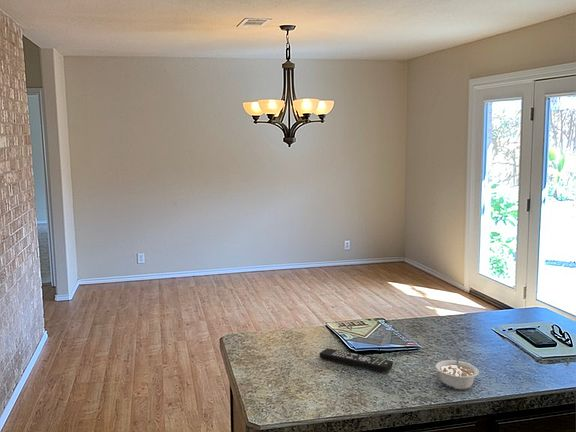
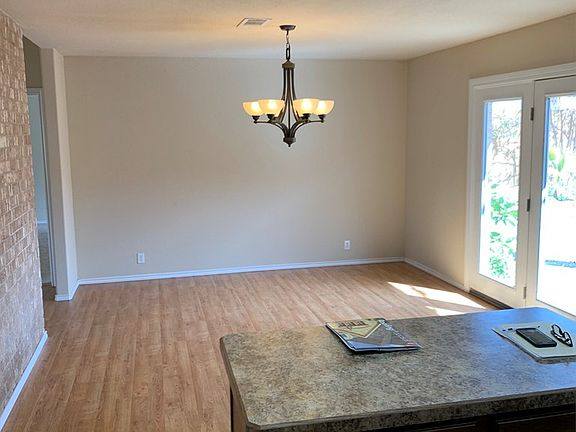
- legume [435,353,480,390]
- remote control [319,347,394,373]
